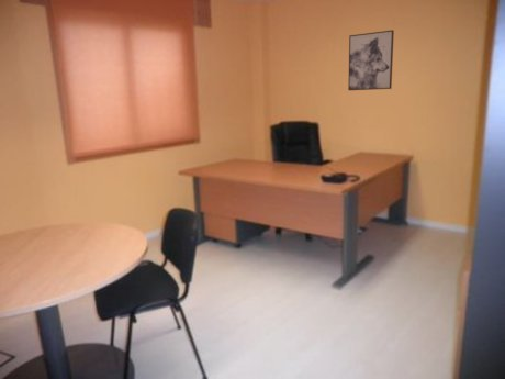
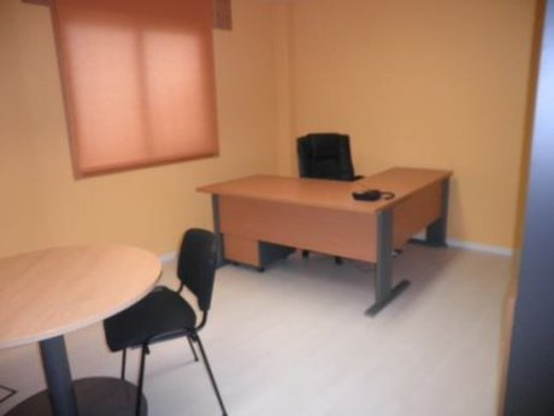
- wall art [347,29,395,91]
